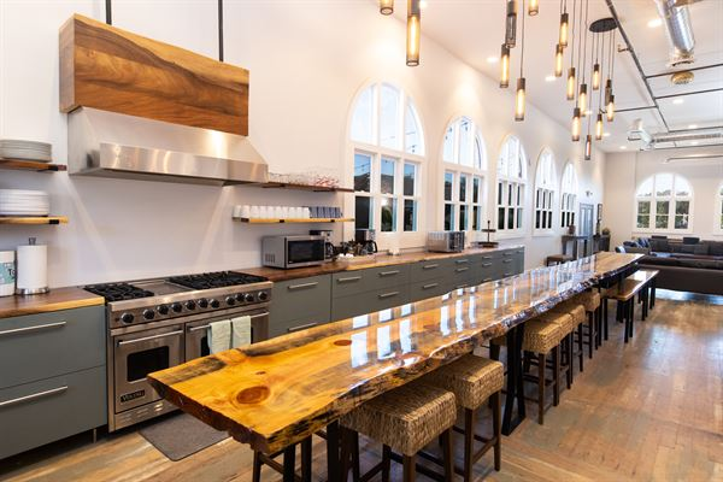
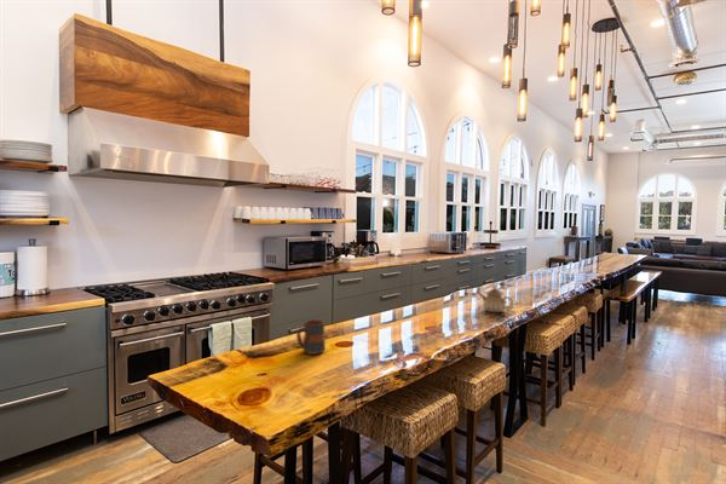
+ mug [295,318,327,356]
+ teapot [478,283,514,313]
